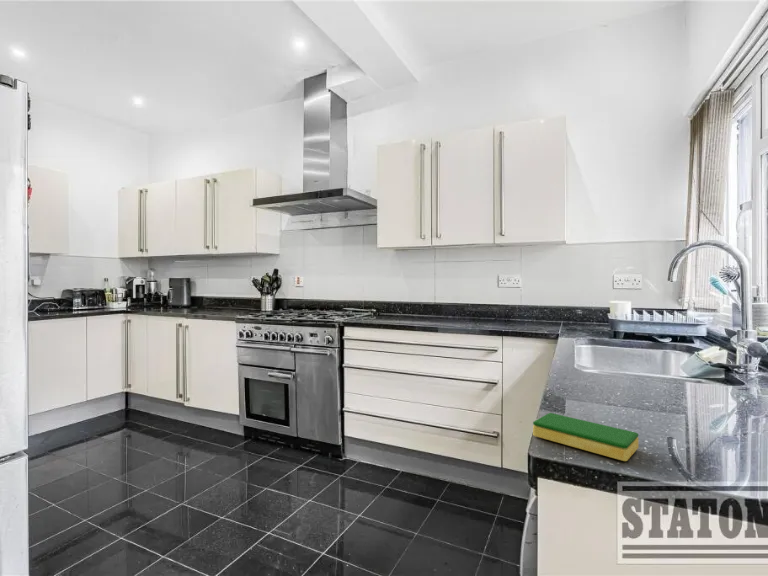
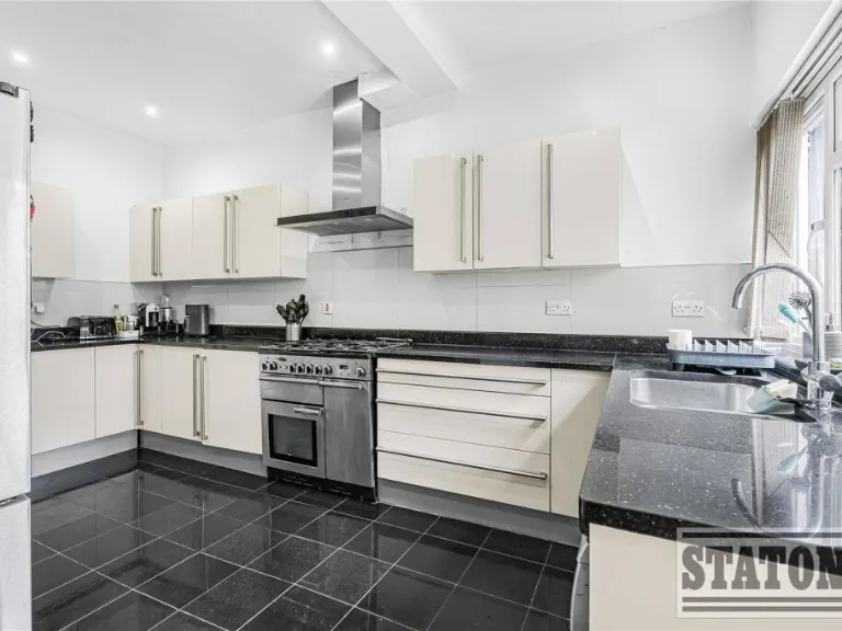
- dish sponge [532,412,639,462]
